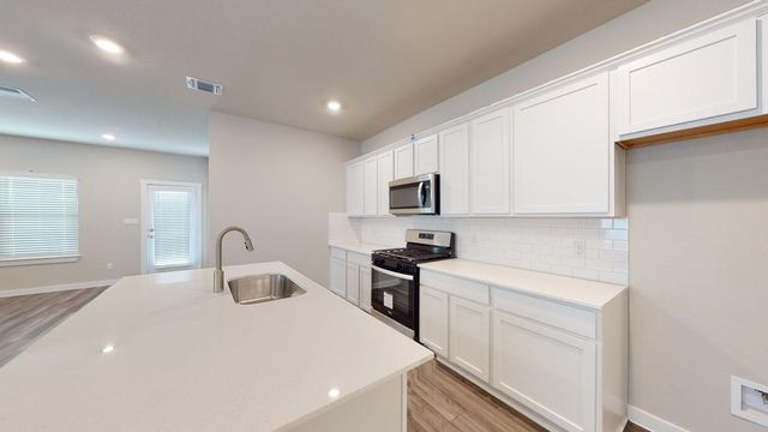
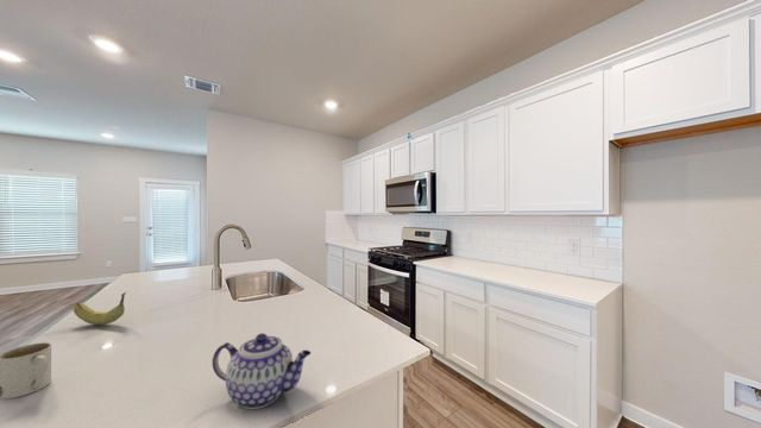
+ teapot [212,332,312,410]
+ mug [0,341,52,401]
+ fruit [73,291,127,326]
